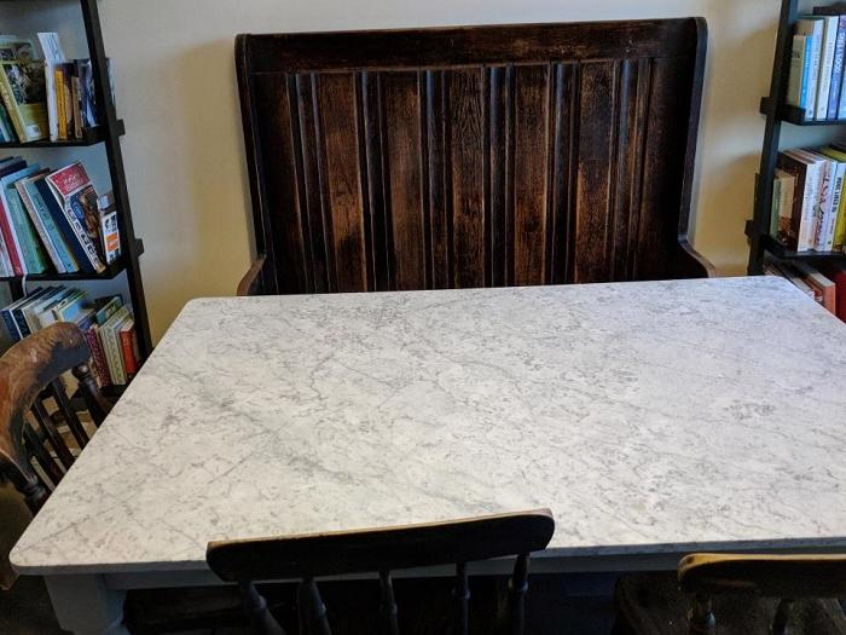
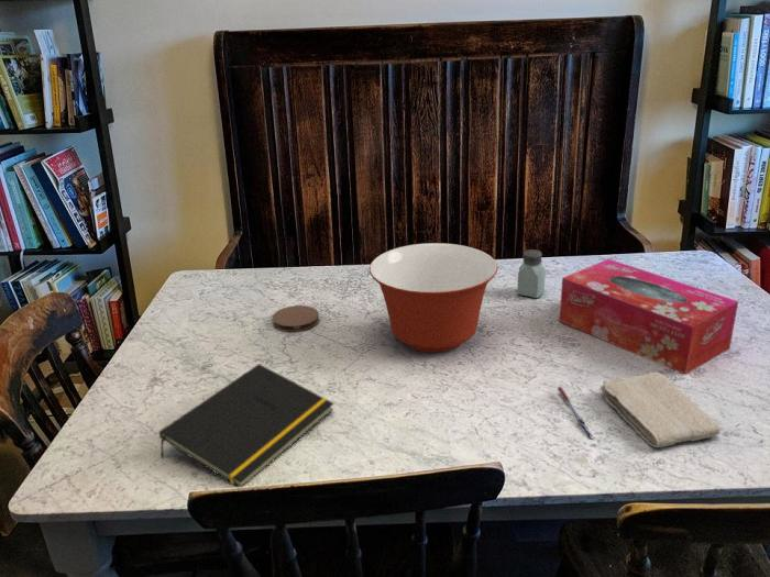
+ mixing bowl [369,242,498,353]
+ saltshaker [516,248,547,299]
+ washcloth [600,371,722,448]
+ coaster [272,304,320,333]
+ tissue box [559,258,739,375]
+ pen [557,386,595,441]
+ notepad [158,363,334,488]
